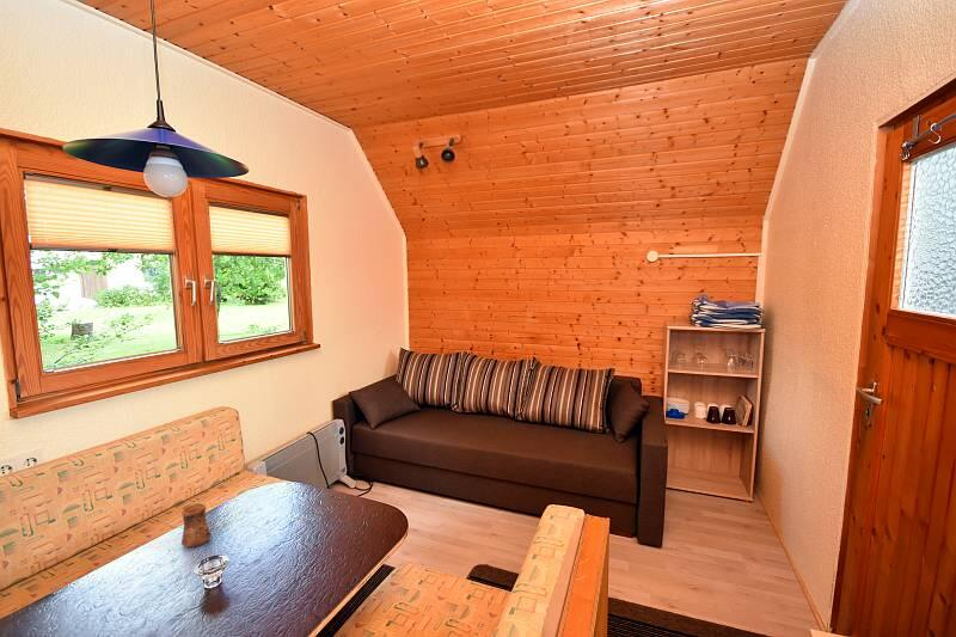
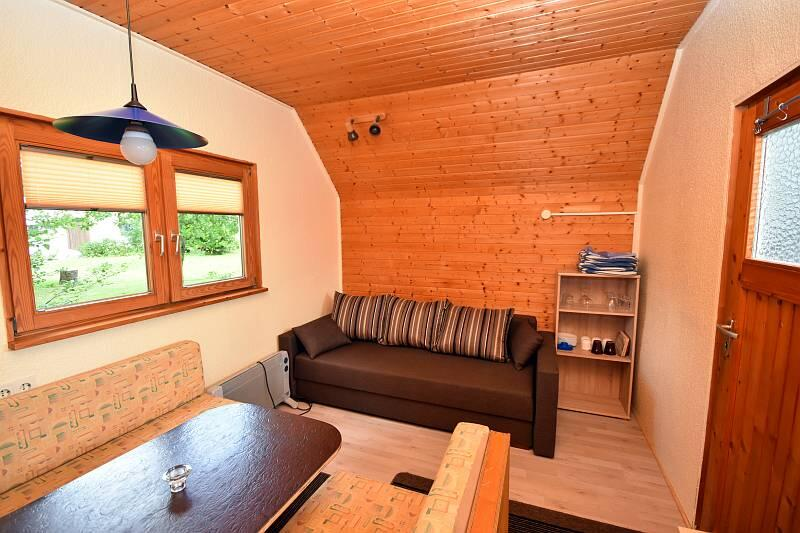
- cup [180,502,212,549]
